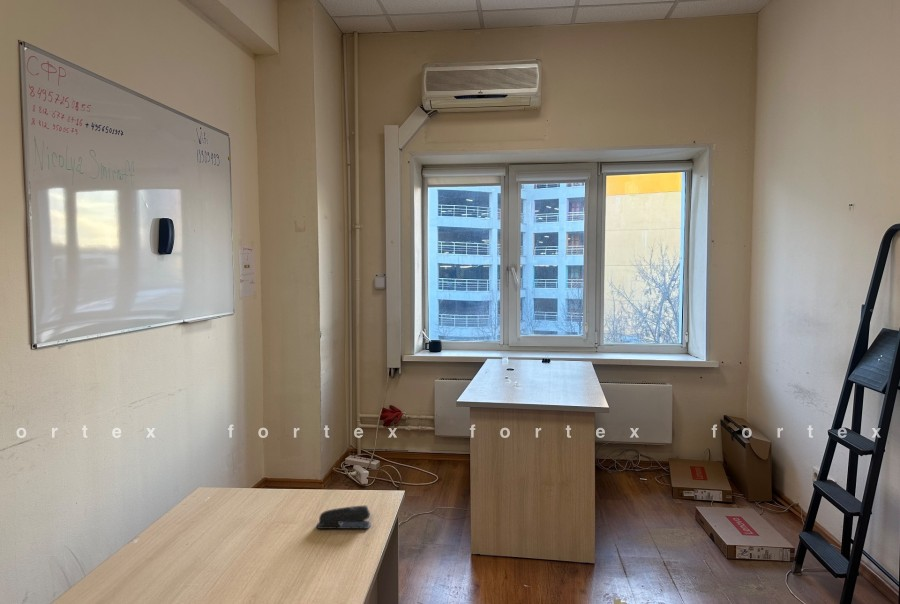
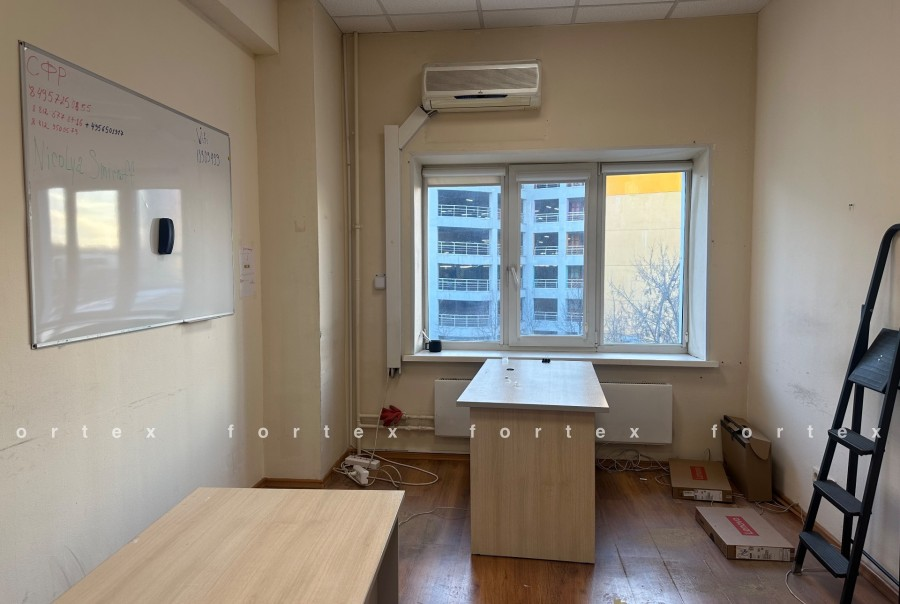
- stapler [315,505,371,530]
